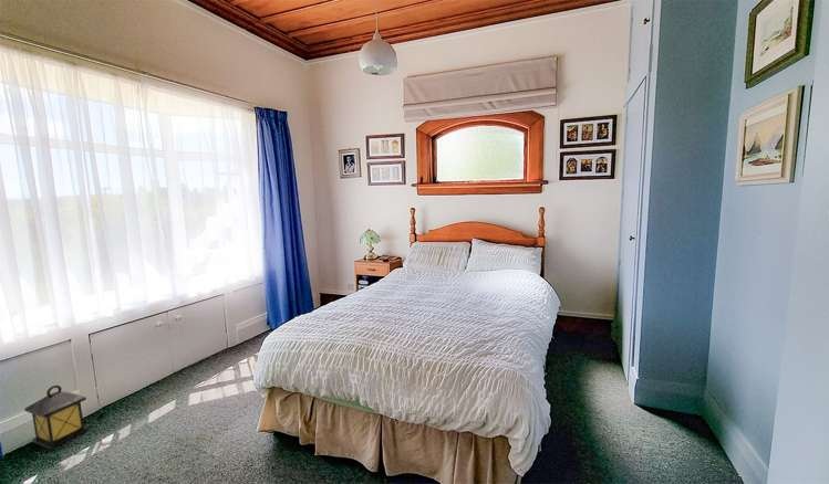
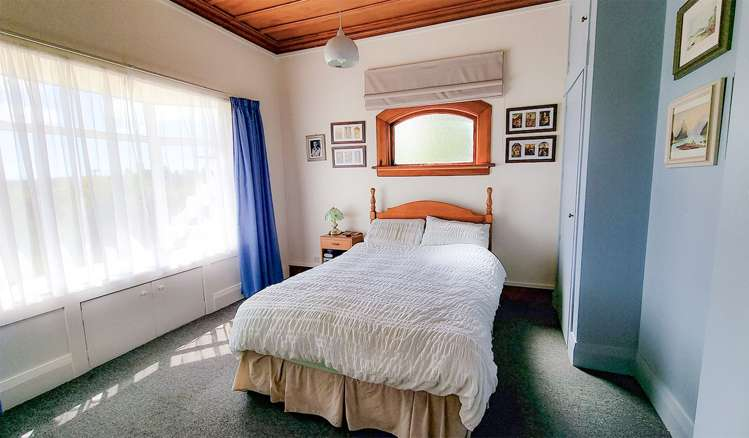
- lantern [23,385,90,451]
